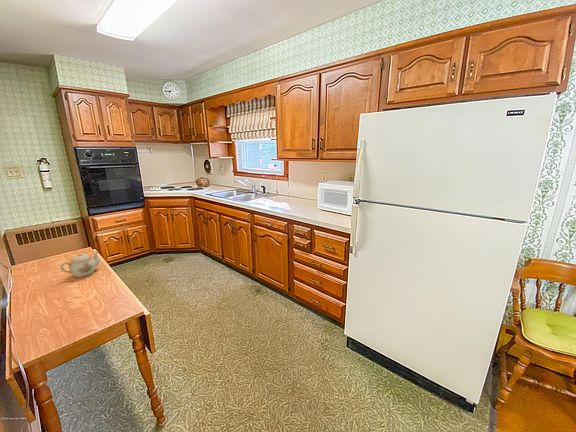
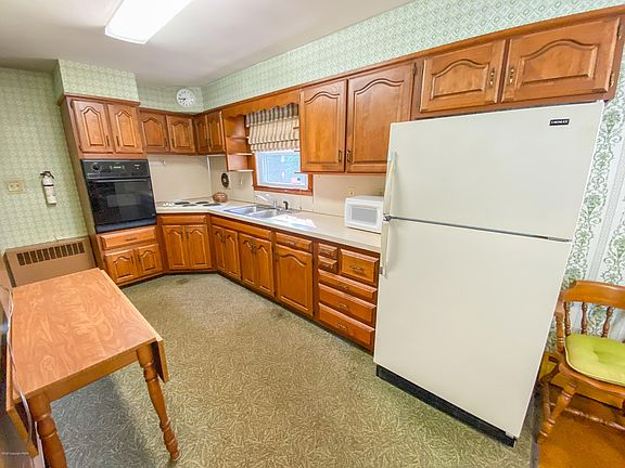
- teapot [59,250,101,278]
